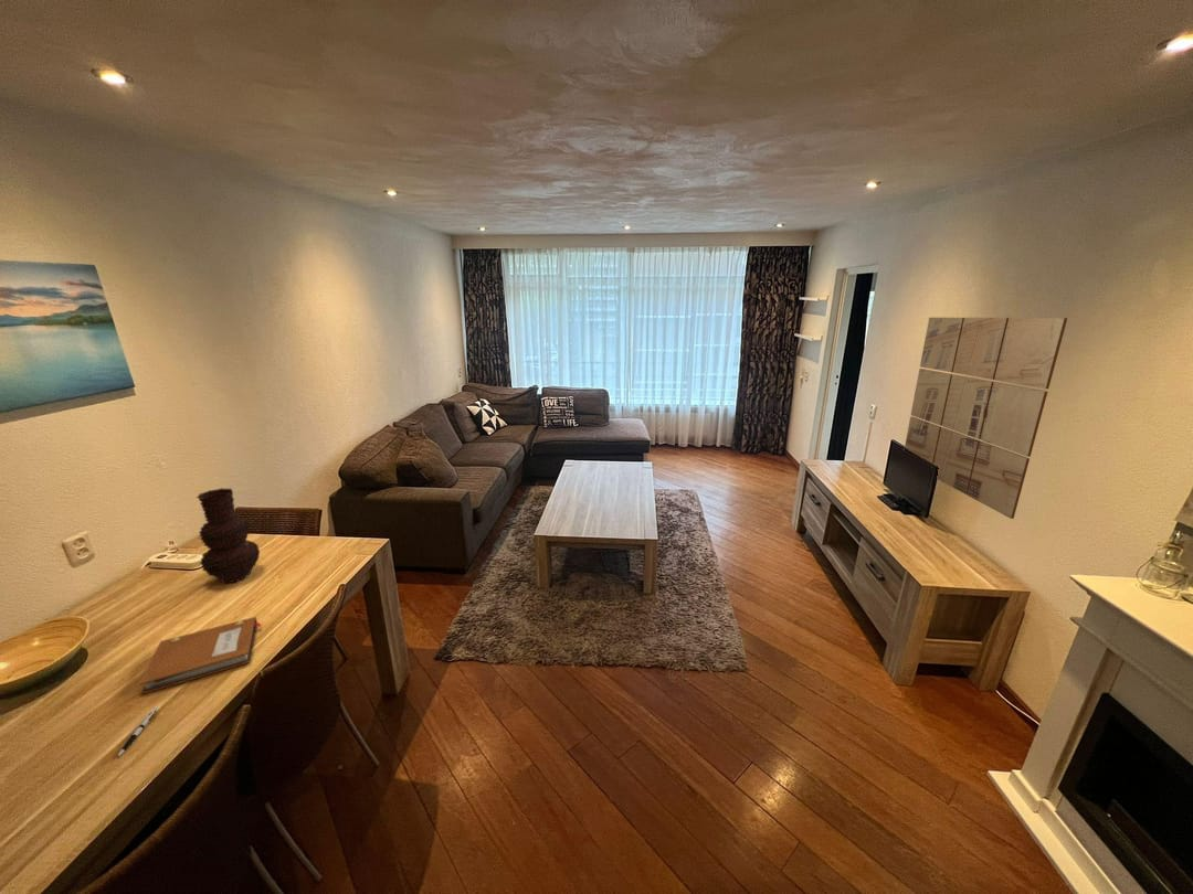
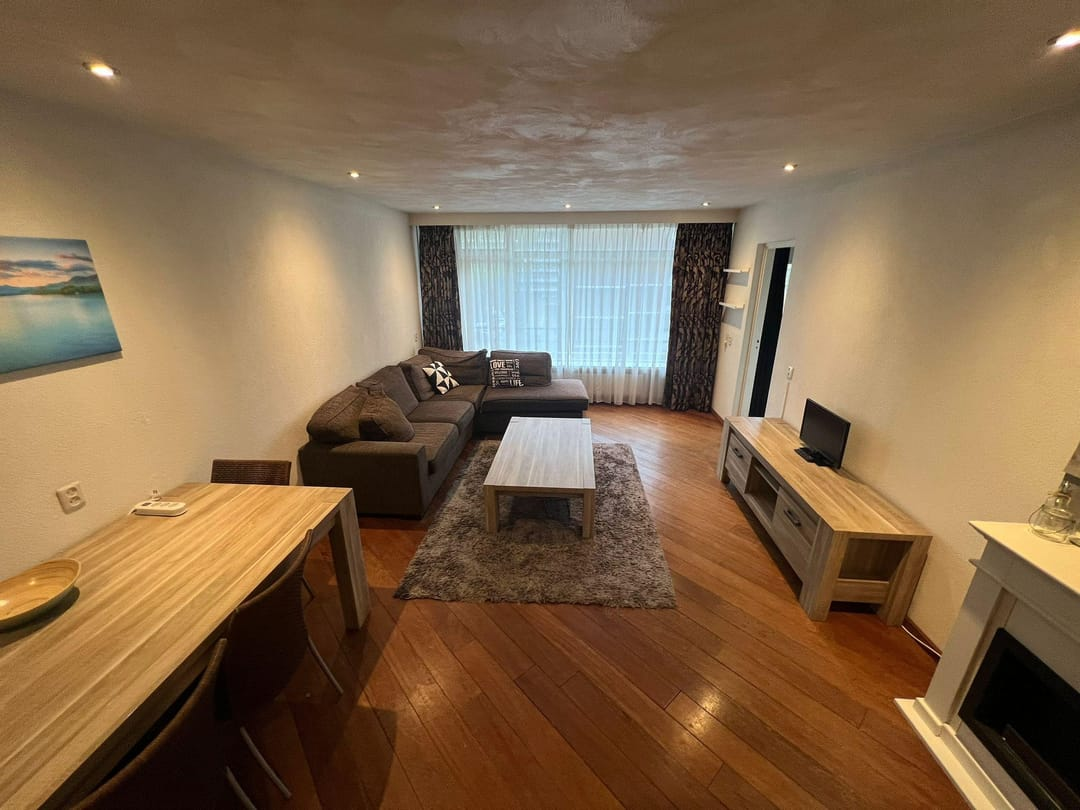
- notebook [138,616,262,695]
- vase [196,487,261,585]
- wall art [904,317,1068,520]
- pen [116,705,159,758]
